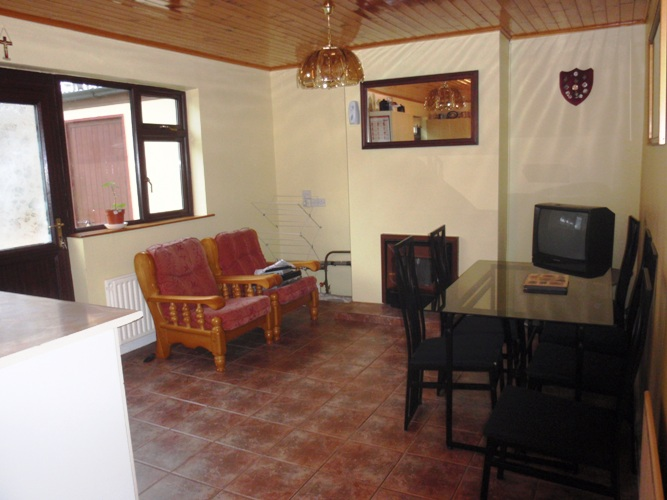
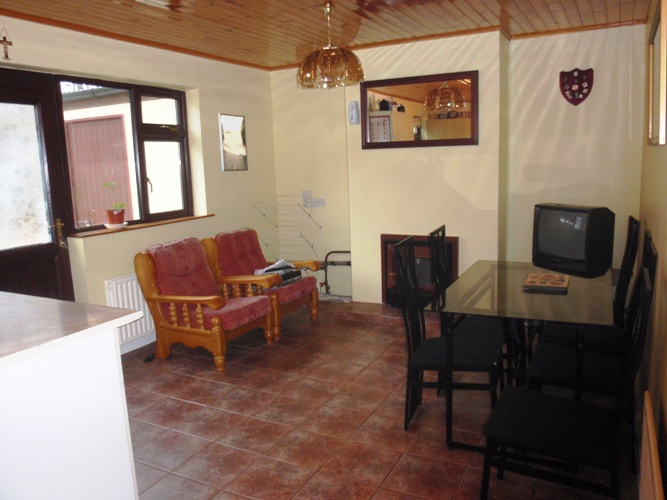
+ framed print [217,112,249,172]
